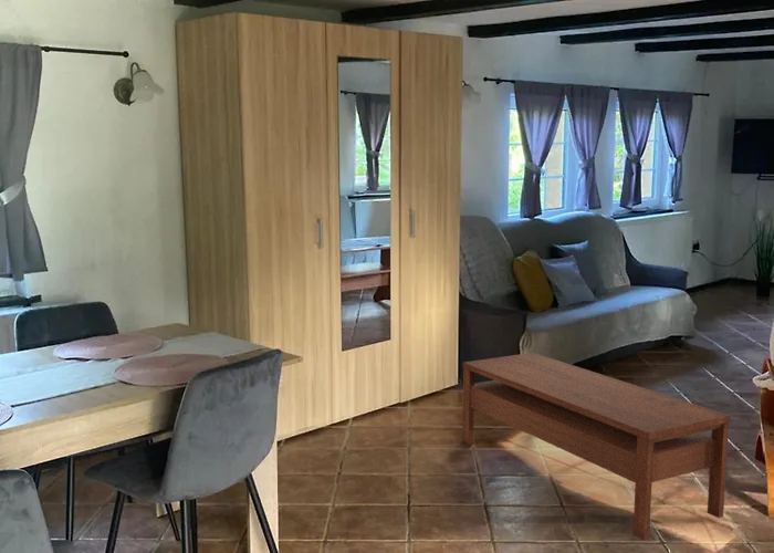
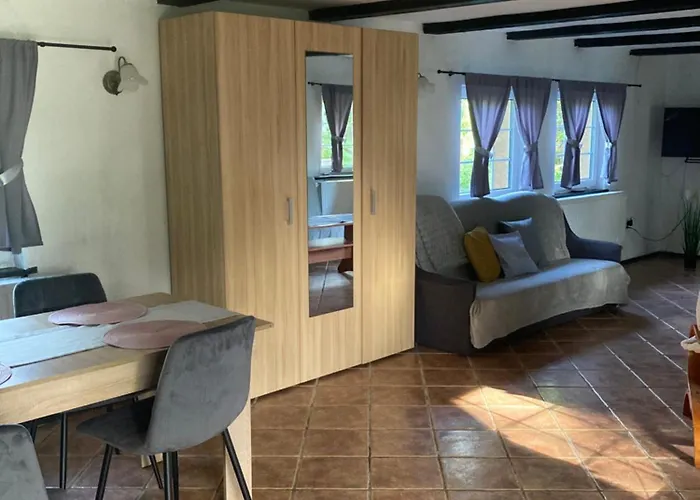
- coffee table [461,352,731,542]
